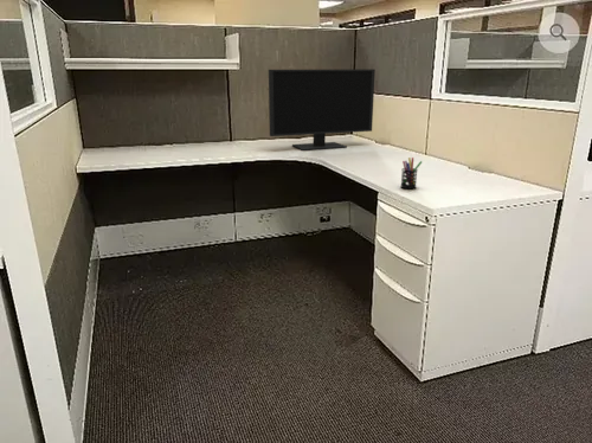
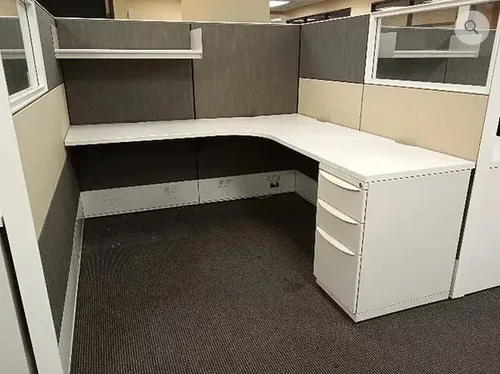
- monitor [268,69,377,152]
- pen holder [399,156,423,191]
